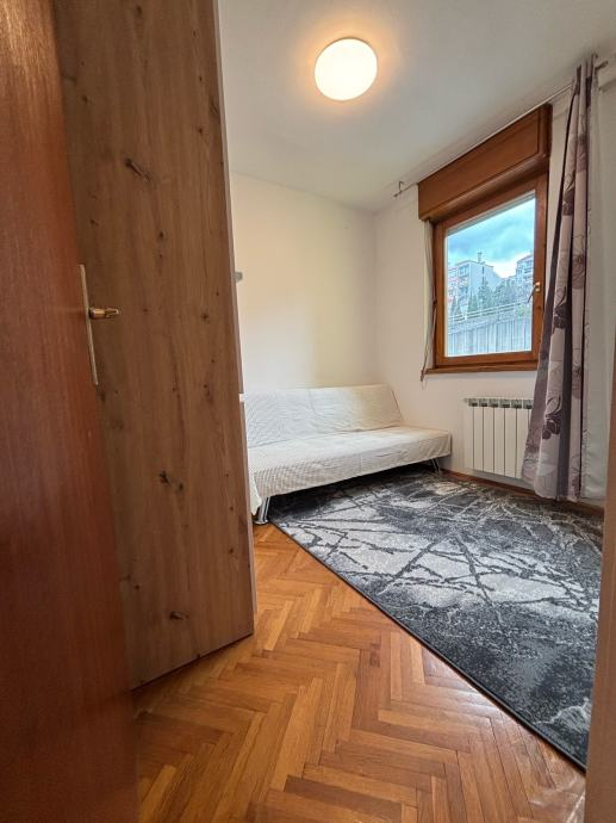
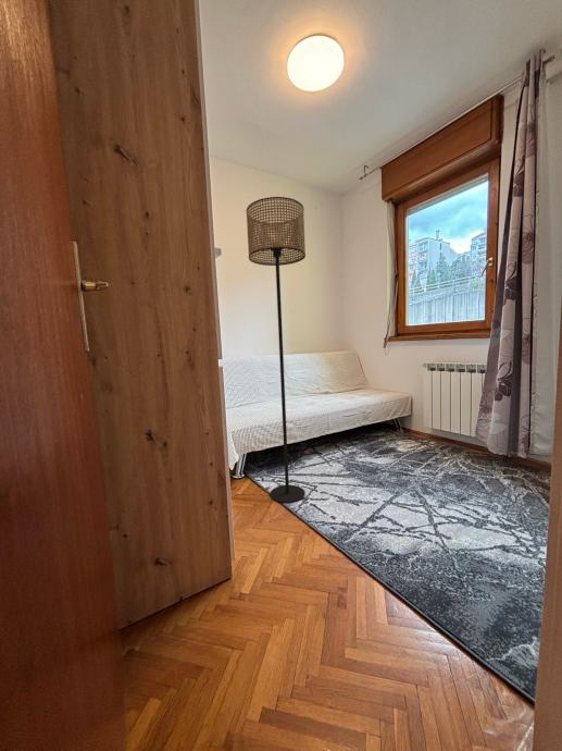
+ floor lamp [246,196,307,504]
